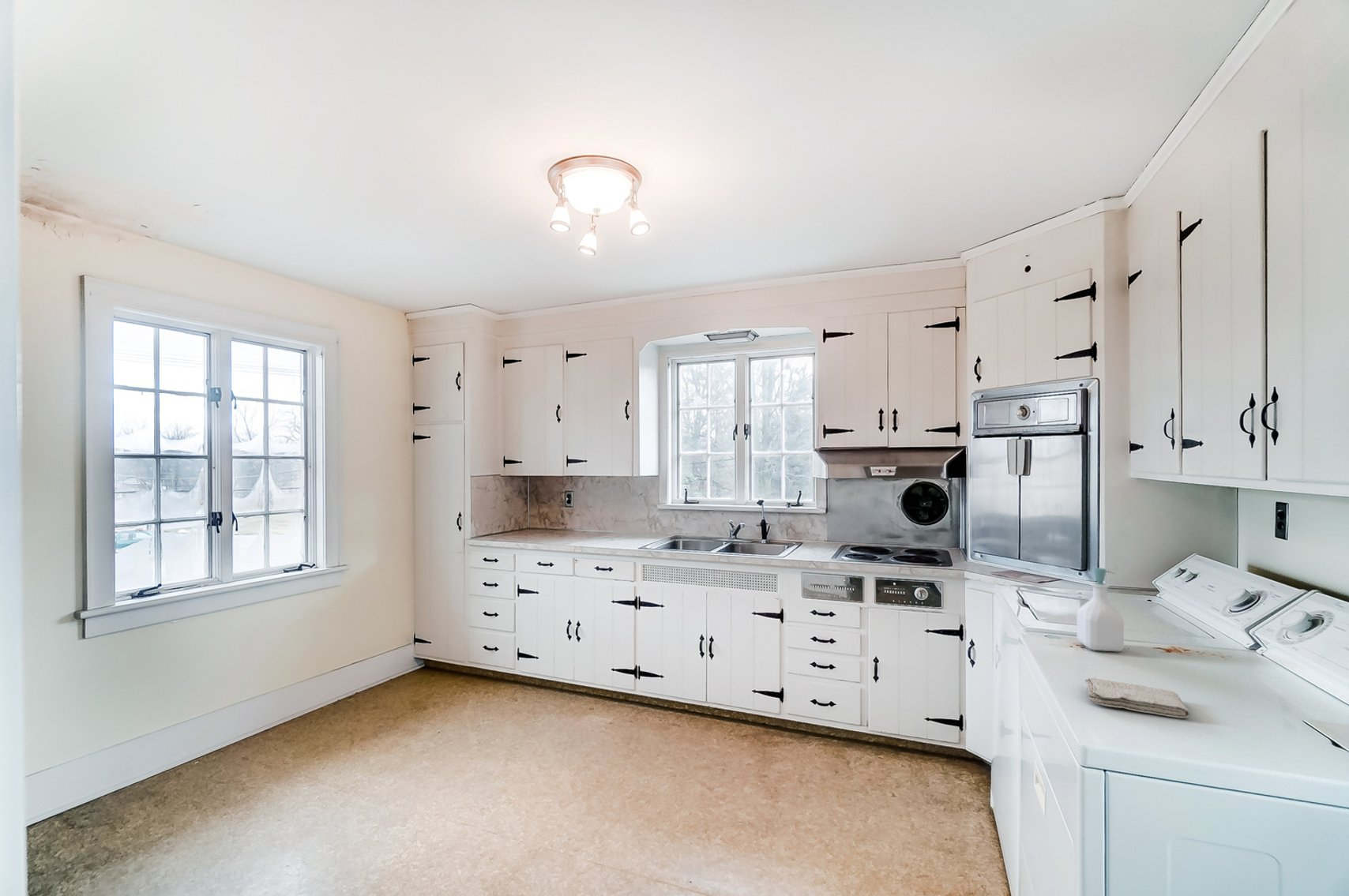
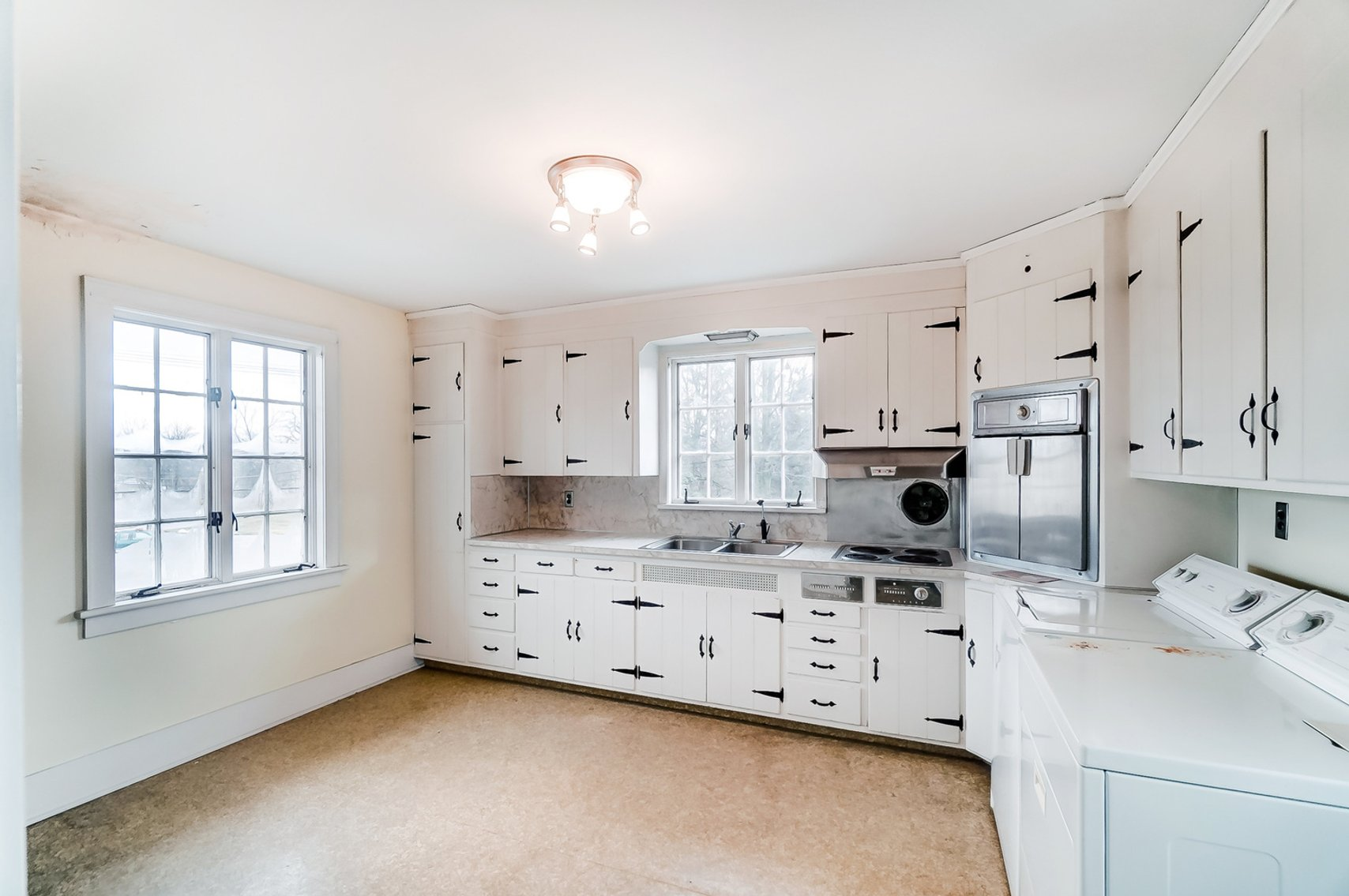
- soap bottle [1076,567,1125,652]
- washcloth [1084,677,1191,719]
